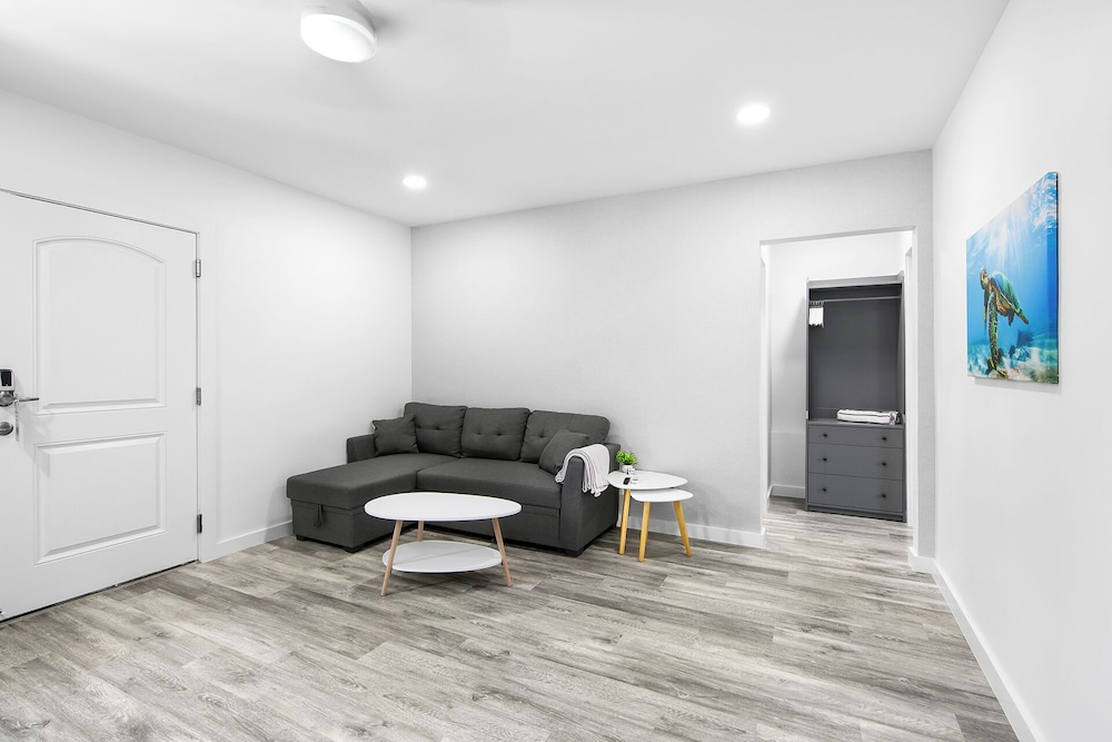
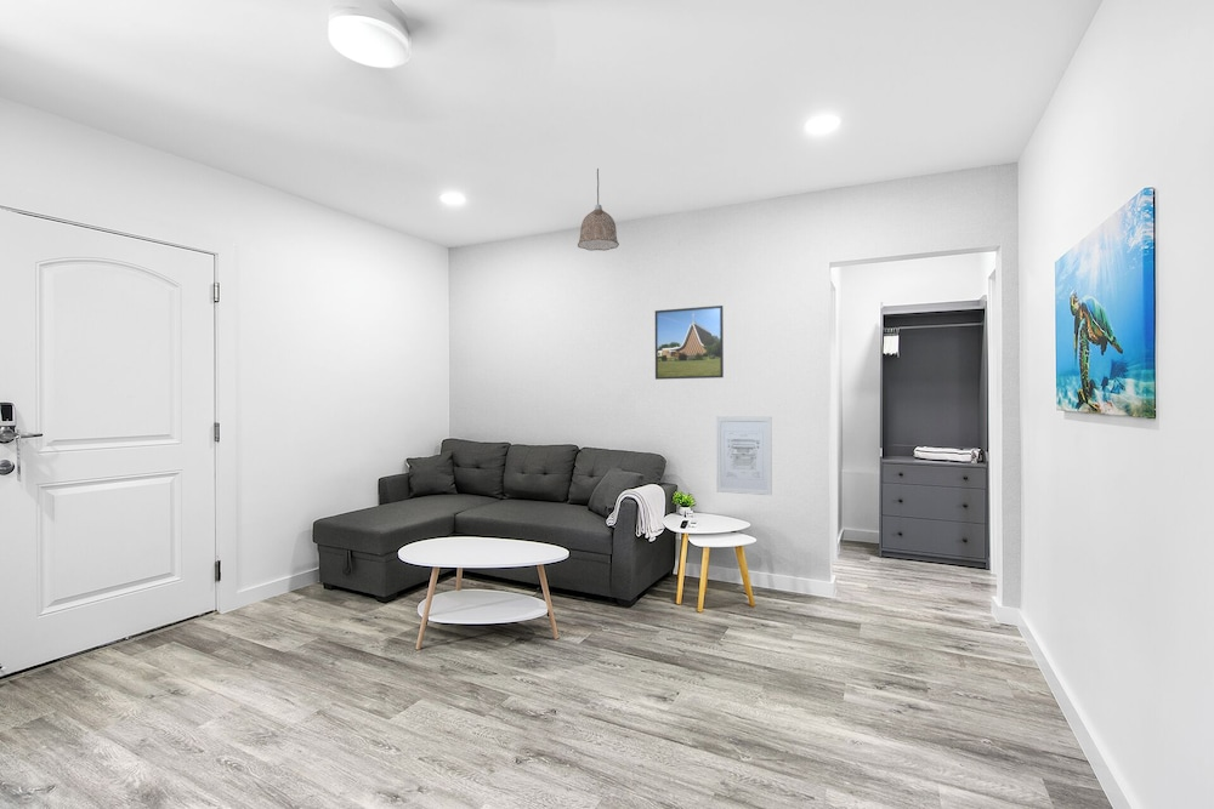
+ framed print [654,304,725,381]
+ wall art [715,416,773,496]
+ pendant lamp [577,167,620,252]
